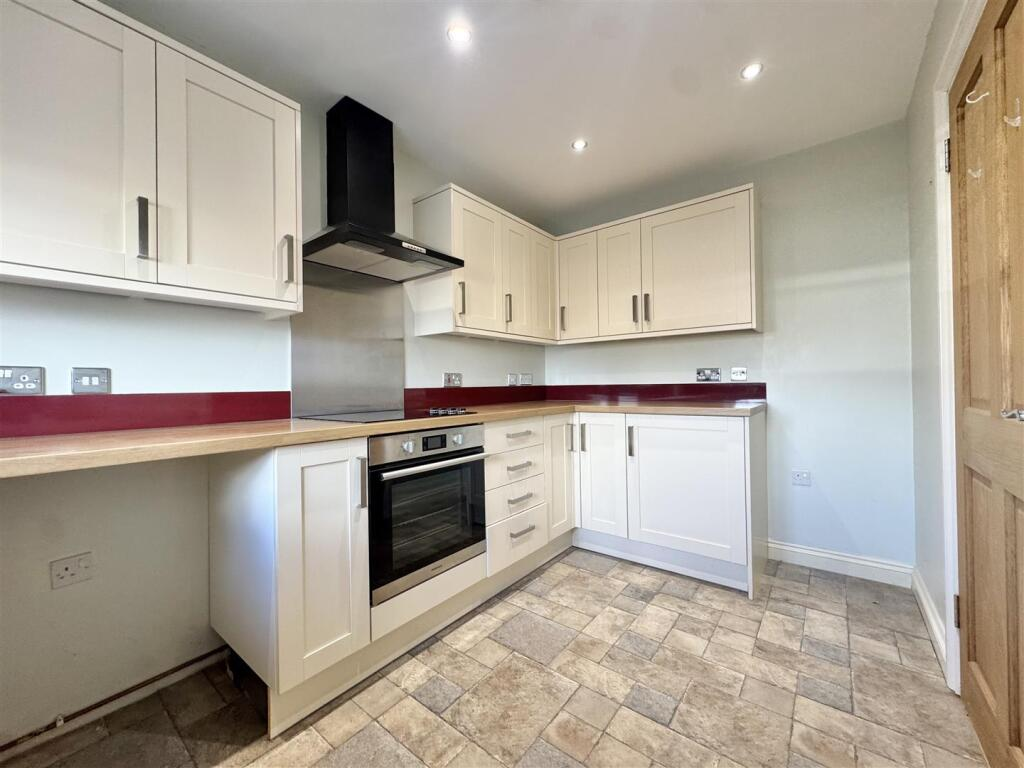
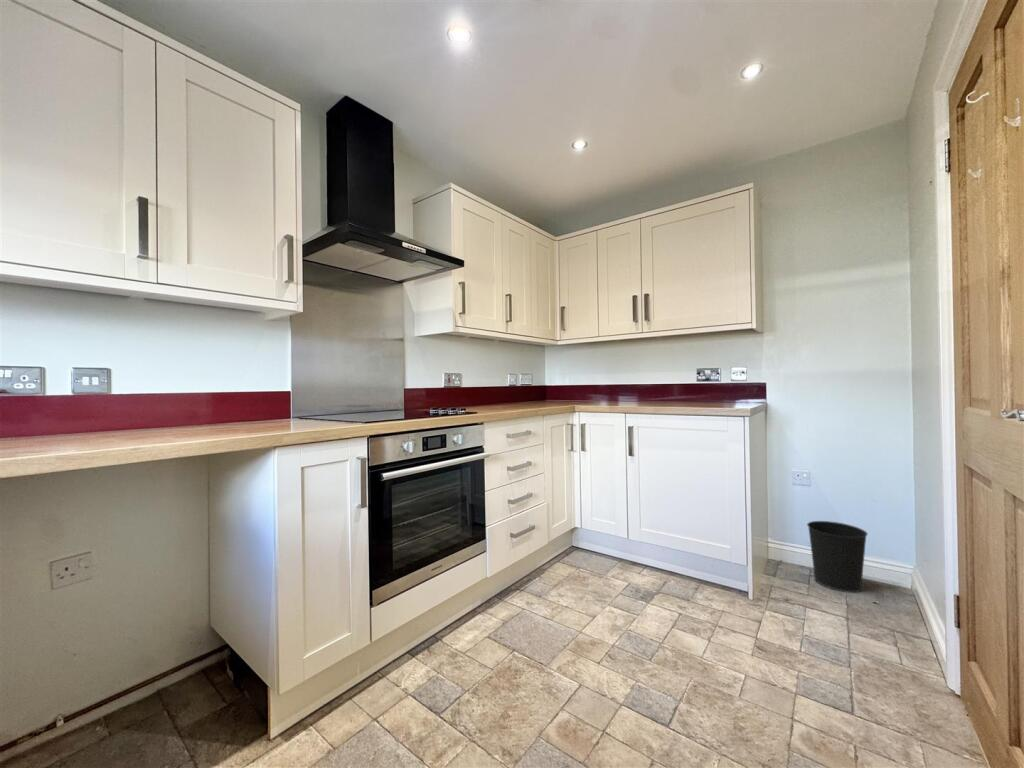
+ wastebasket [806,520,869,594]
